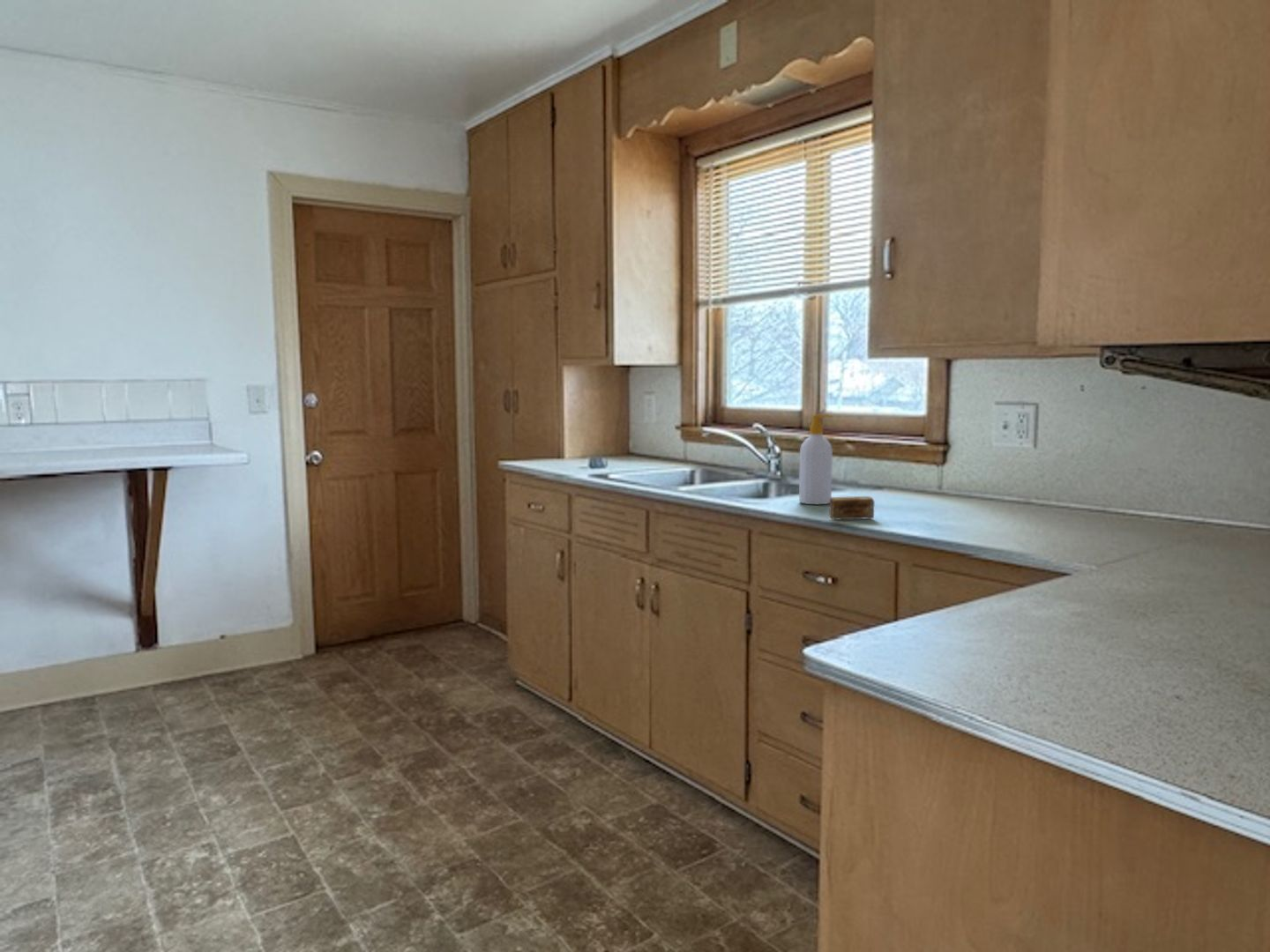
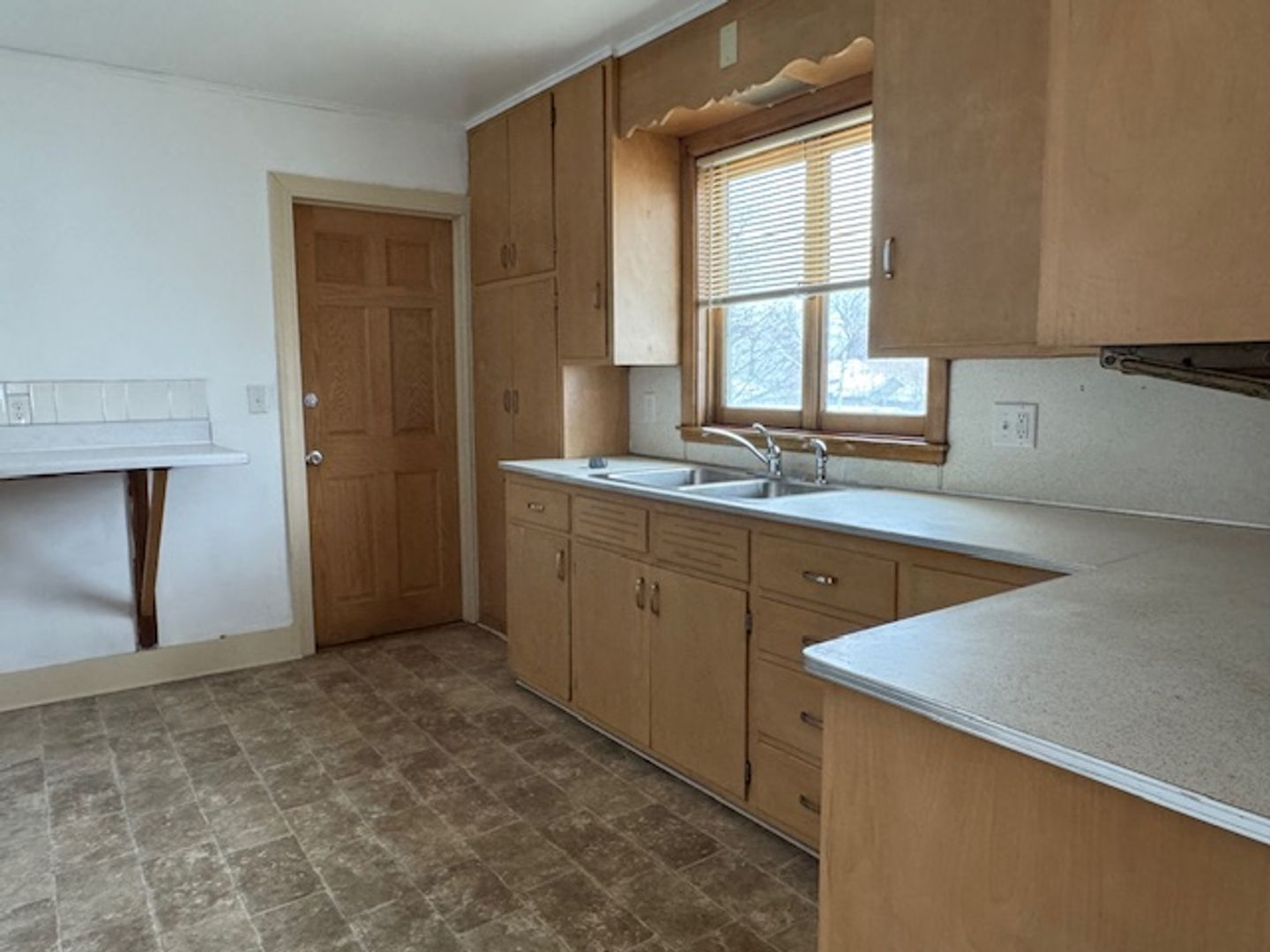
- soap bottle [798,413,833,505]
- soap bar [828,495,876,520]
